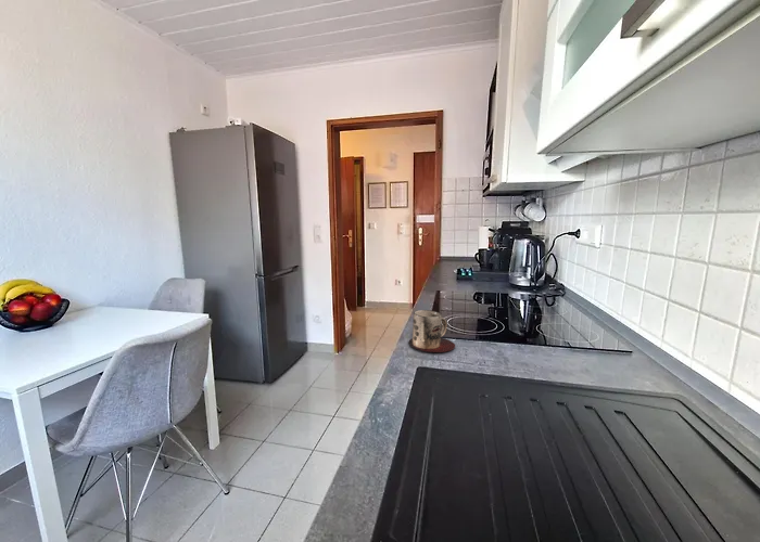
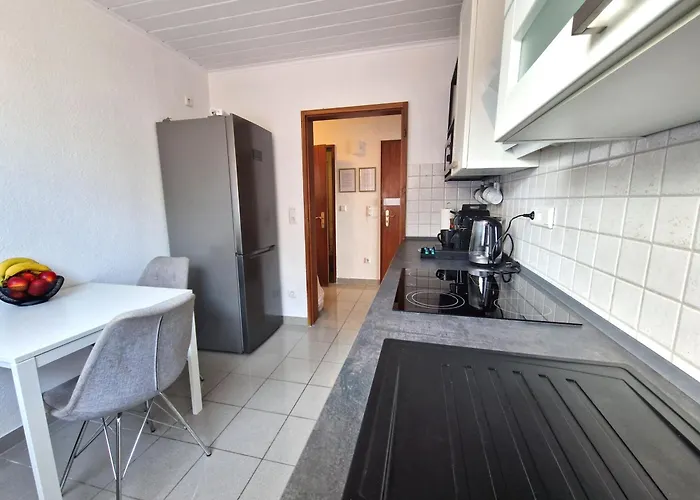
- mug [407,309,456,353]
